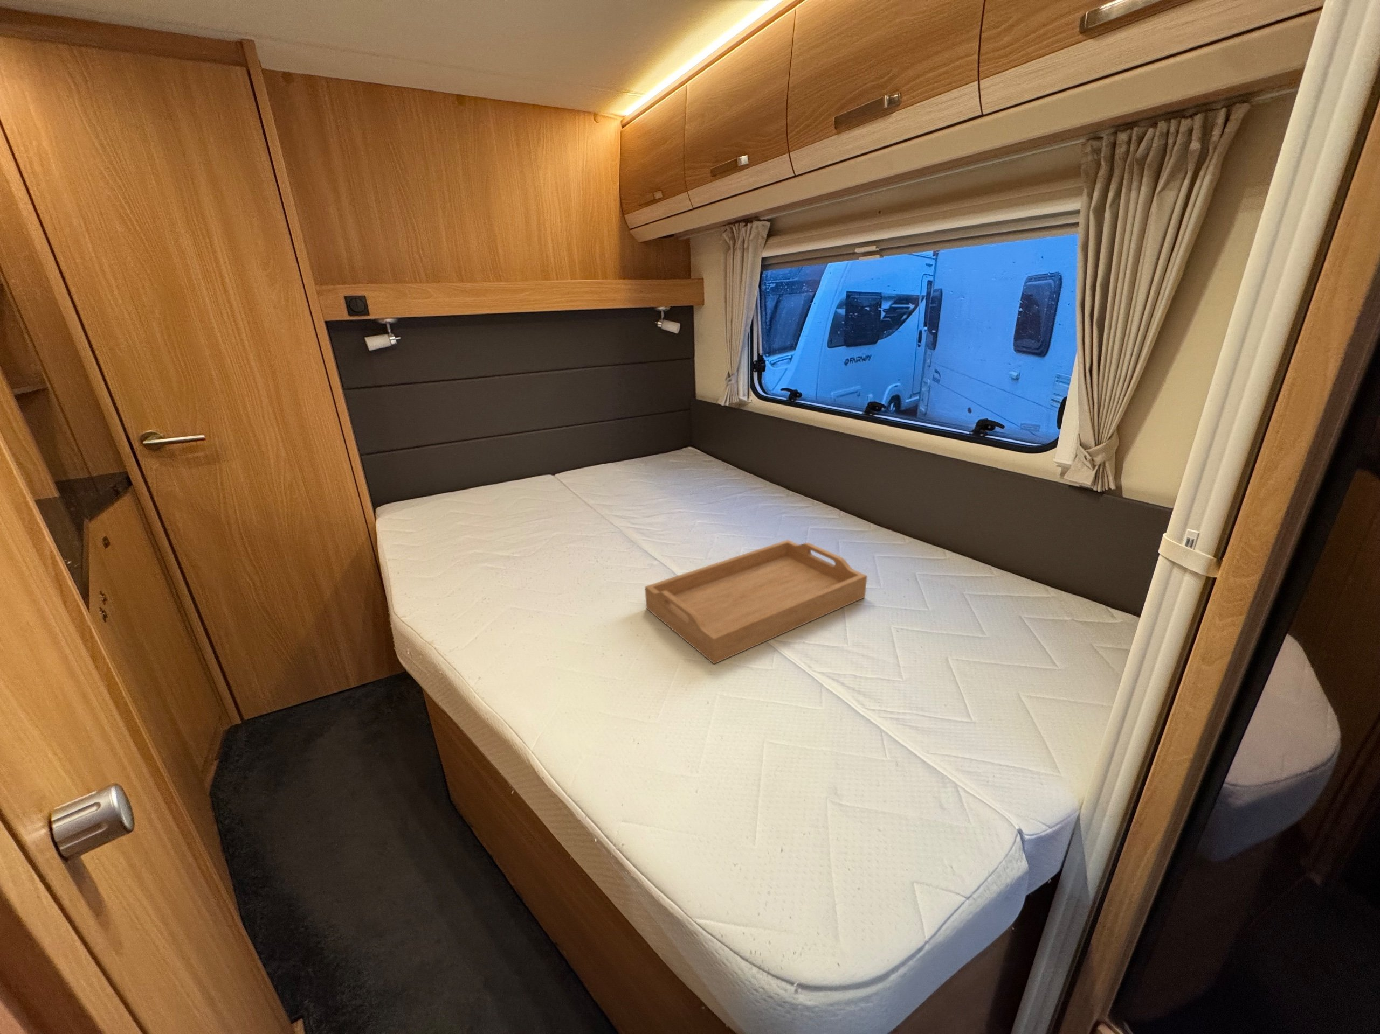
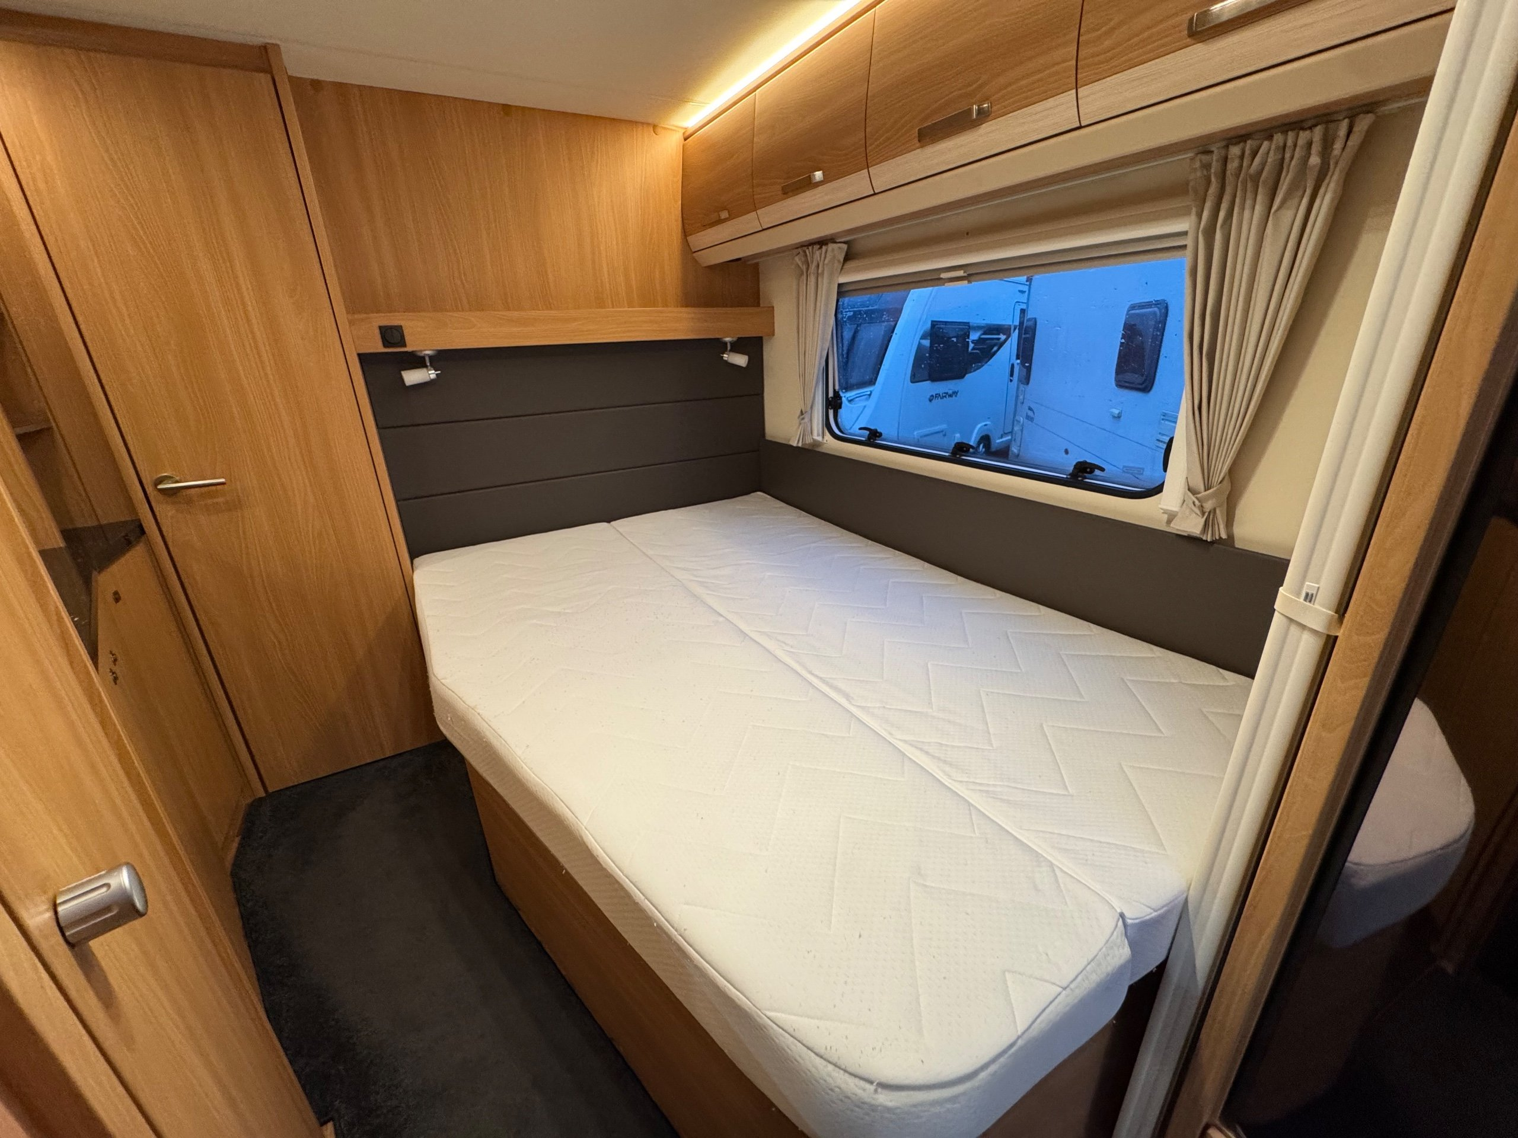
- serving tray [644,539,868,665]
